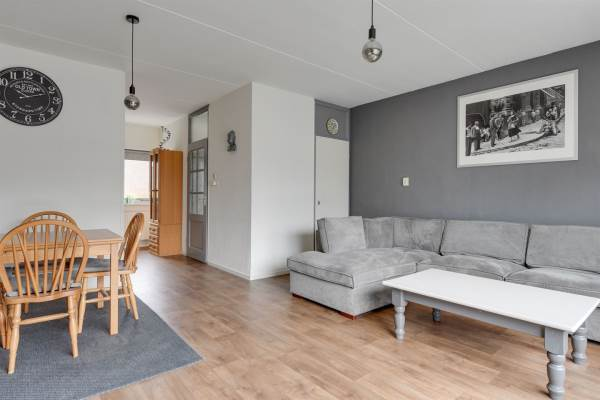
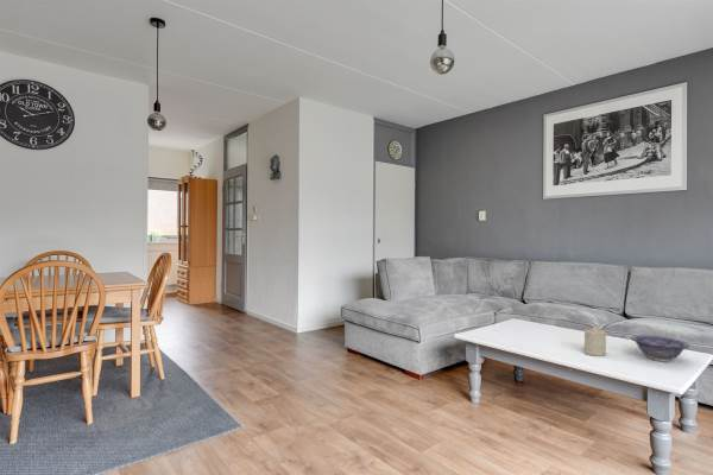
+ candle [582,325,607,357]
+ decorative bowl [630,334,690,363]
